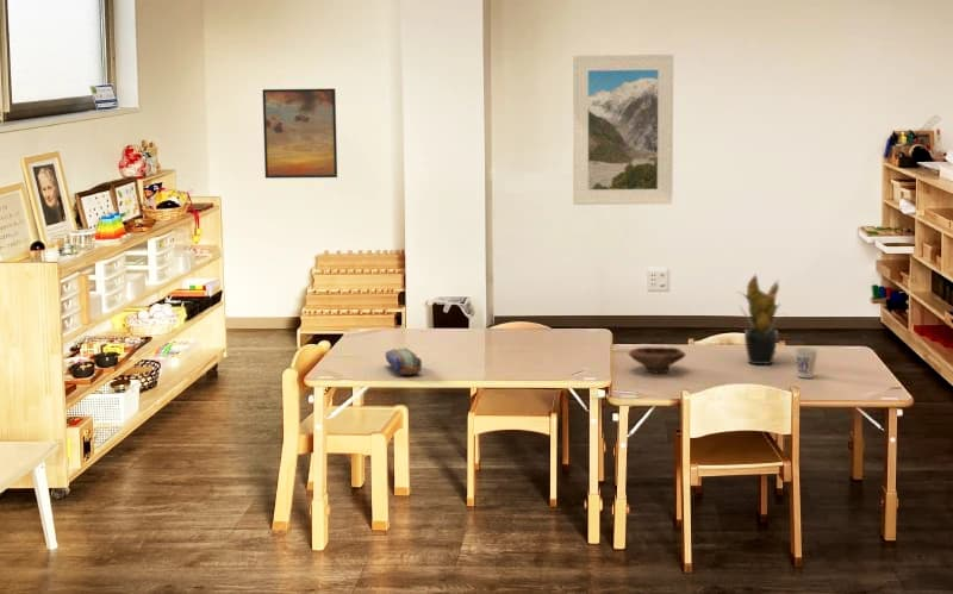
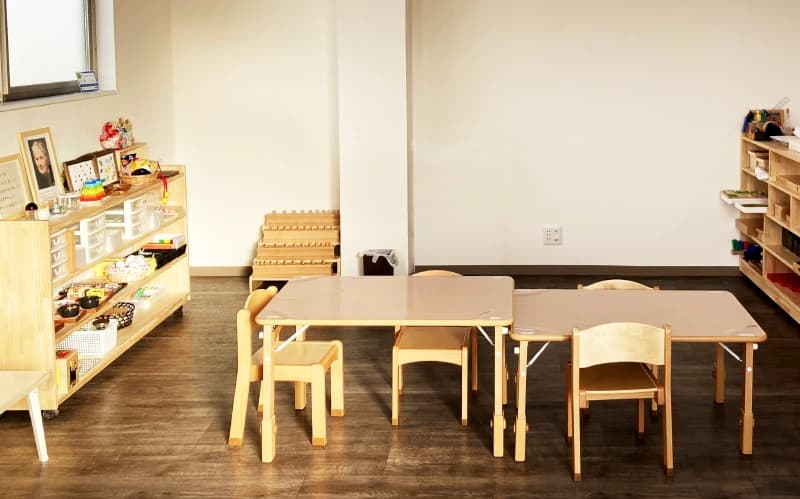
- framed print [572,54,674,206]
- bowl [627,346,687,374]
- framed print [262,87,338,180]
- cup [795,346,818,379]
- potted plant [736,274,790,365]
- pencil case [385,348,423,376]
